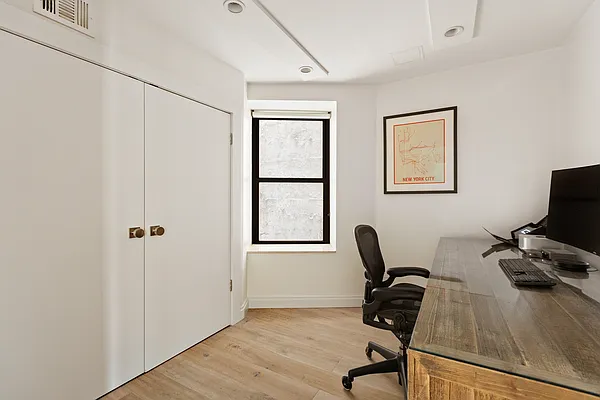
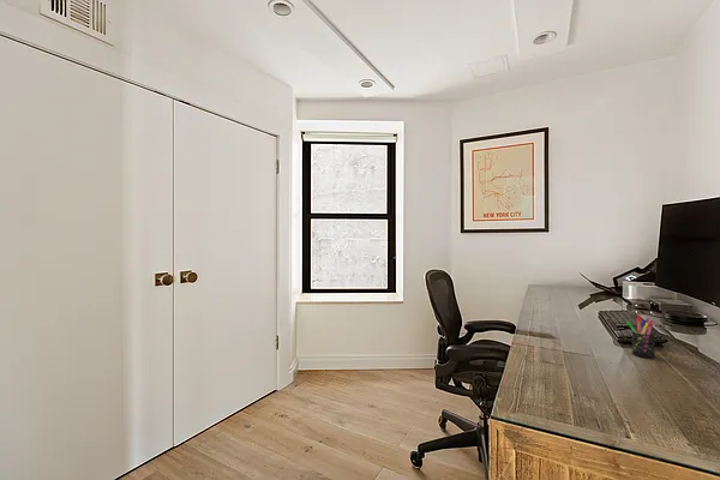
+ pen holder [625,313,656,359]
